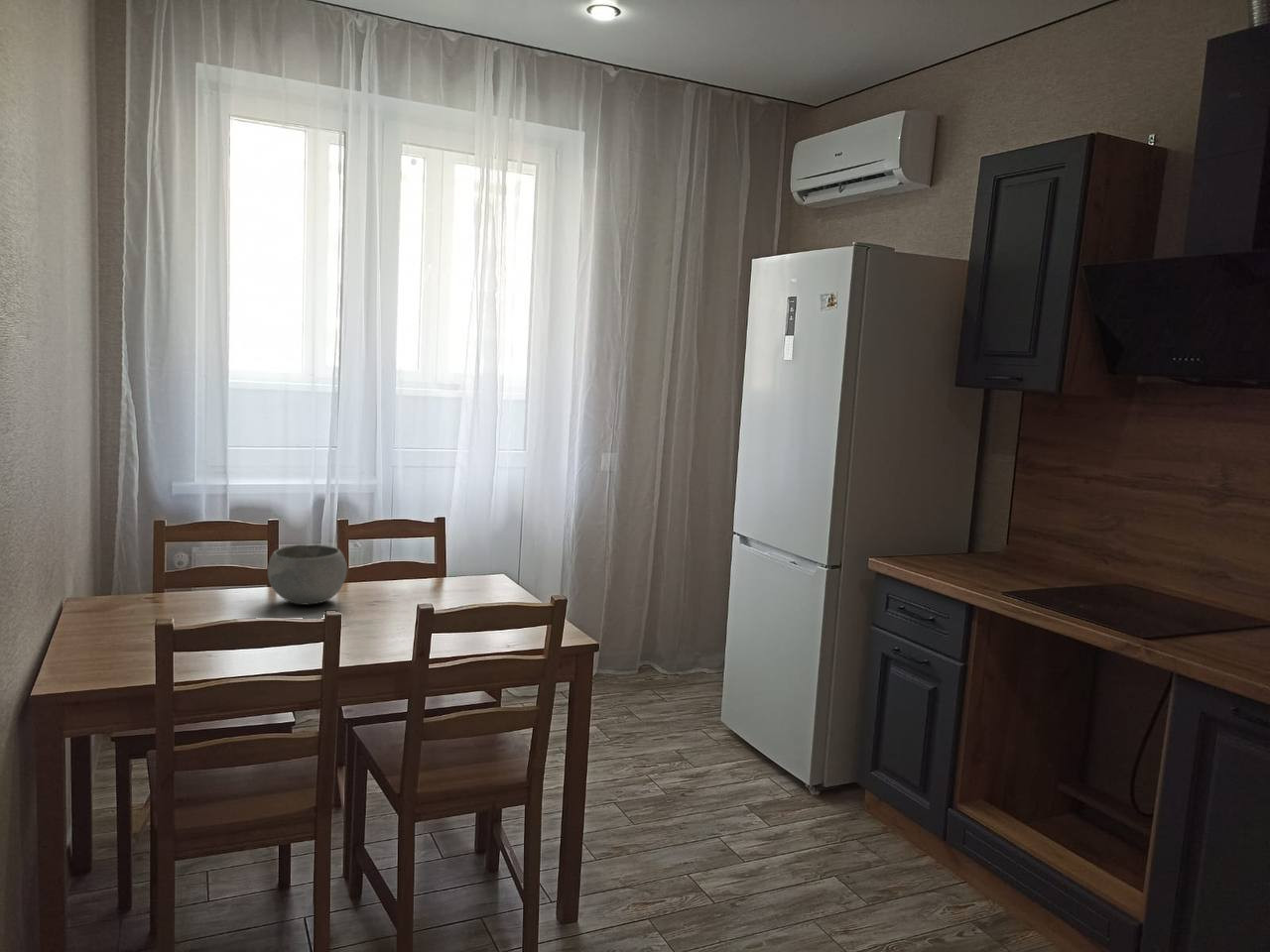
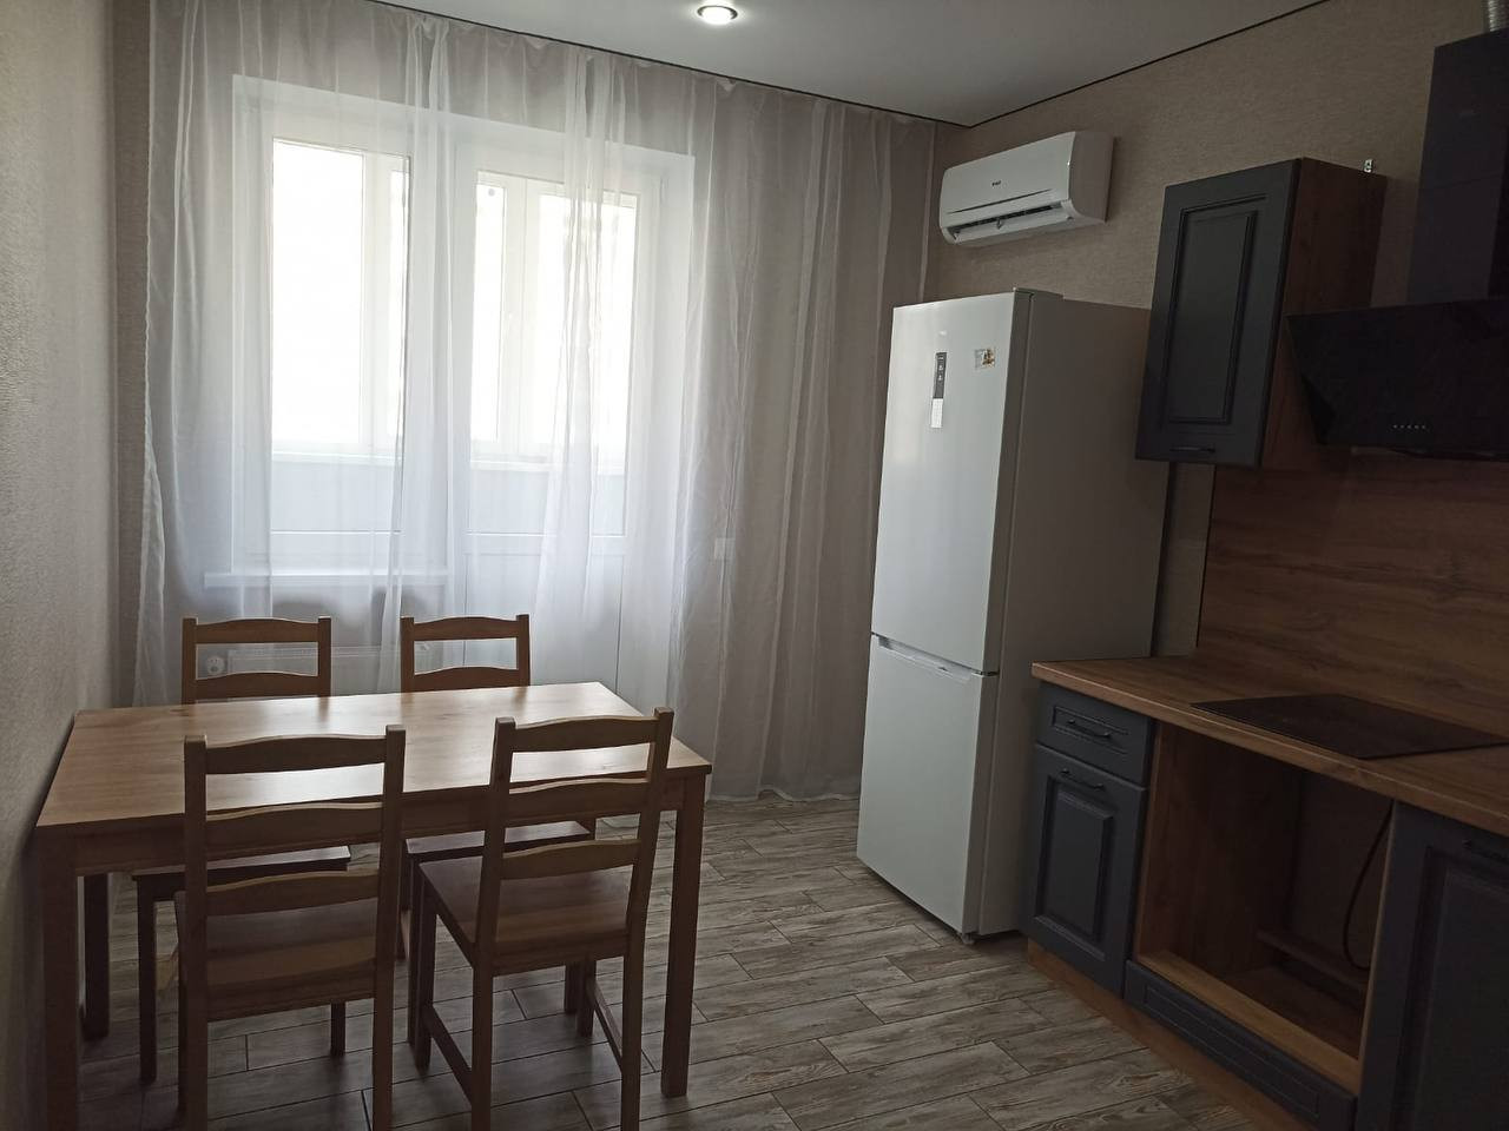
- bowl [267,543,348,606]
